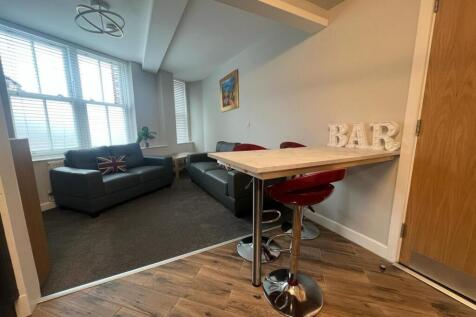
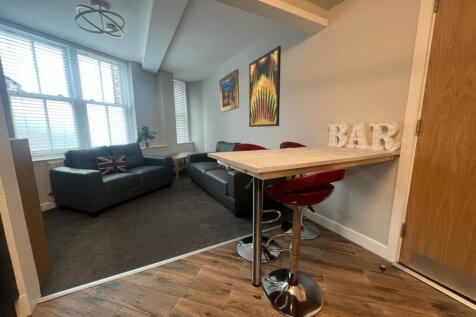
+ wall art [248,45,282,128]
